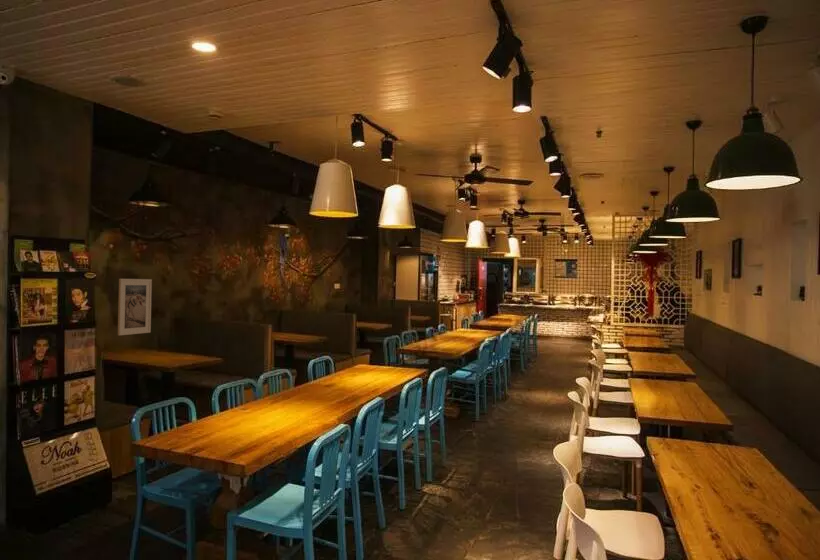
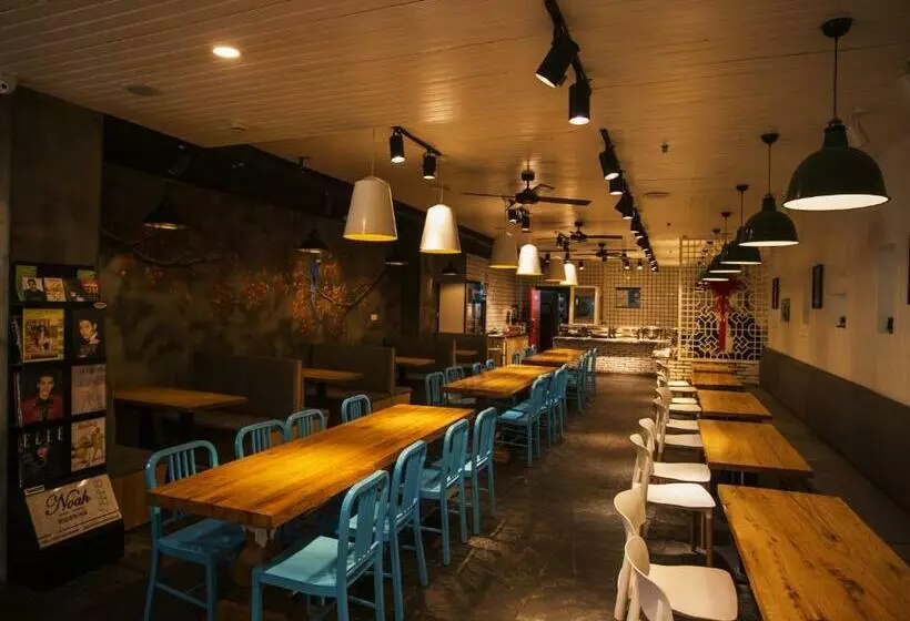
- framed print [117,278,153,336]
